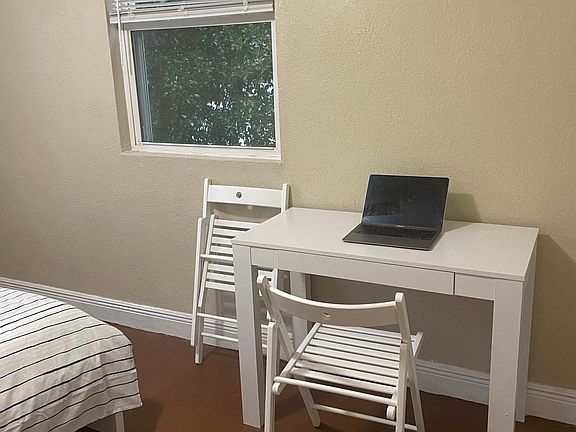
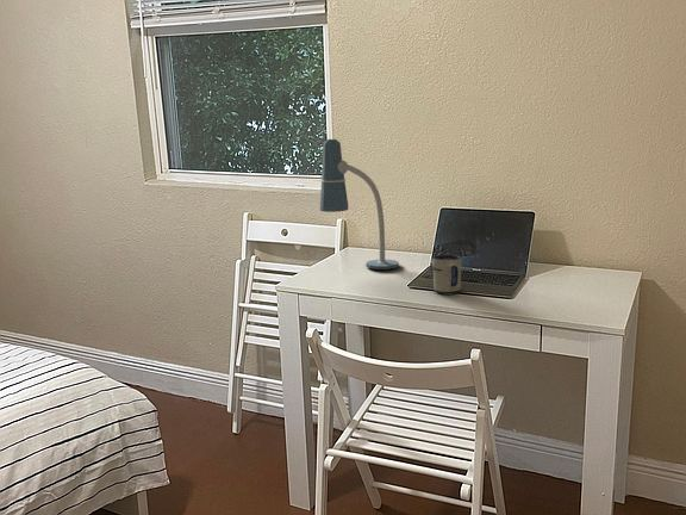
+ mug [431,254,462,294]
+ desk lamp [319,138,400,271]
